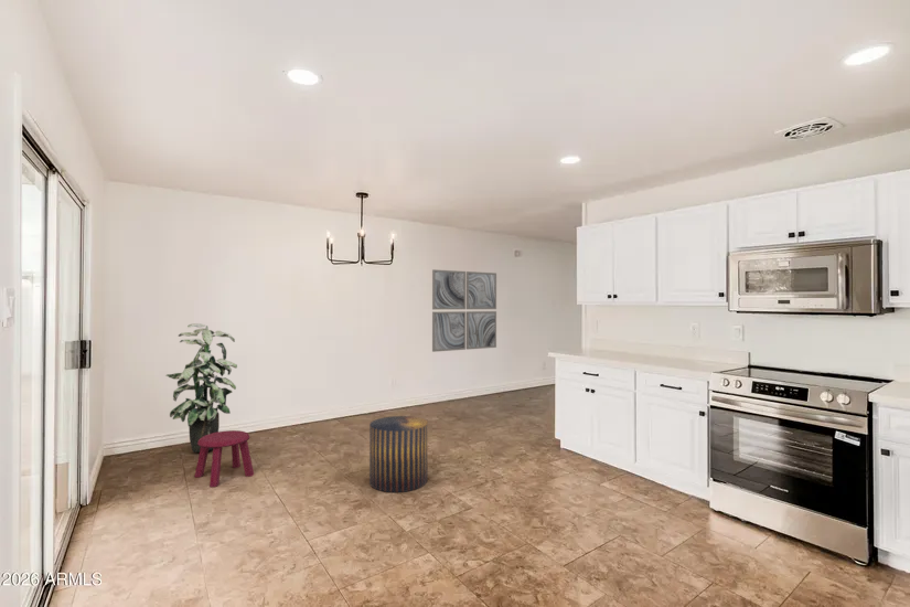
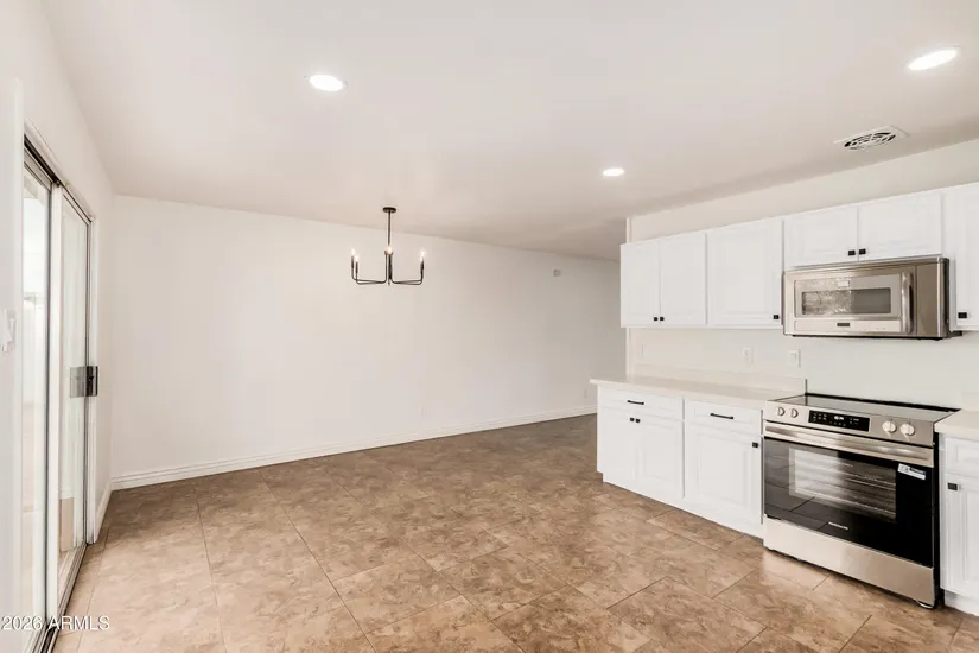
- stool [368,415,429,493]
- indoor plant [164,322,238,454]
- stool [194,429,255,488]
- wall art [431,268,497,353]
